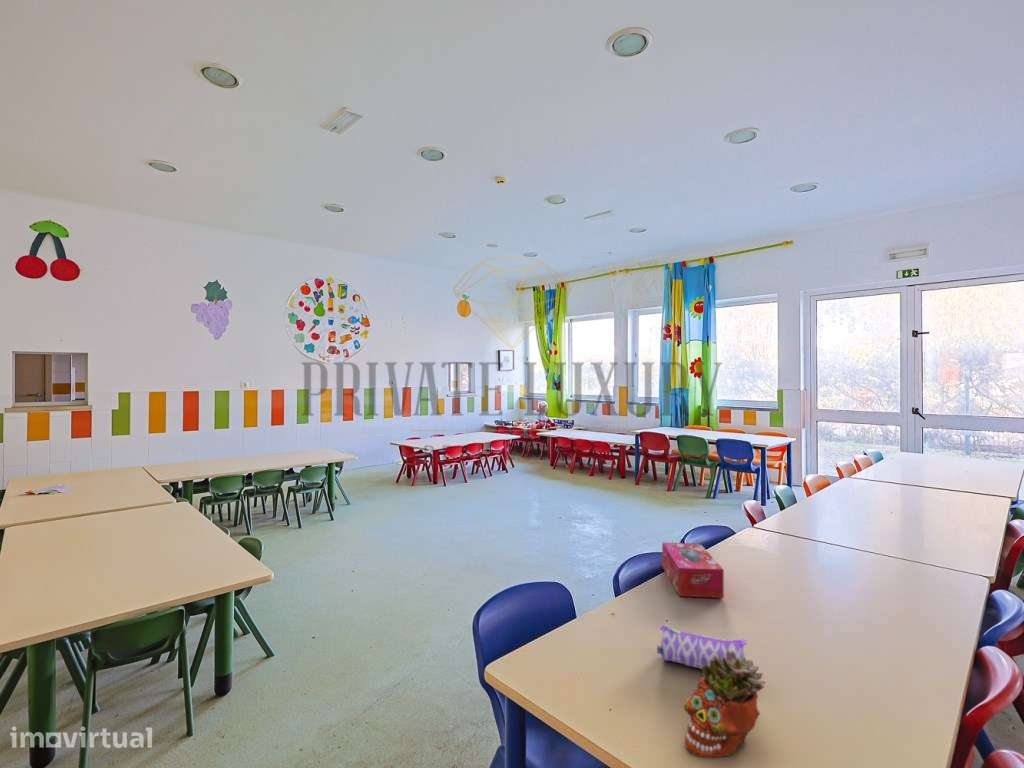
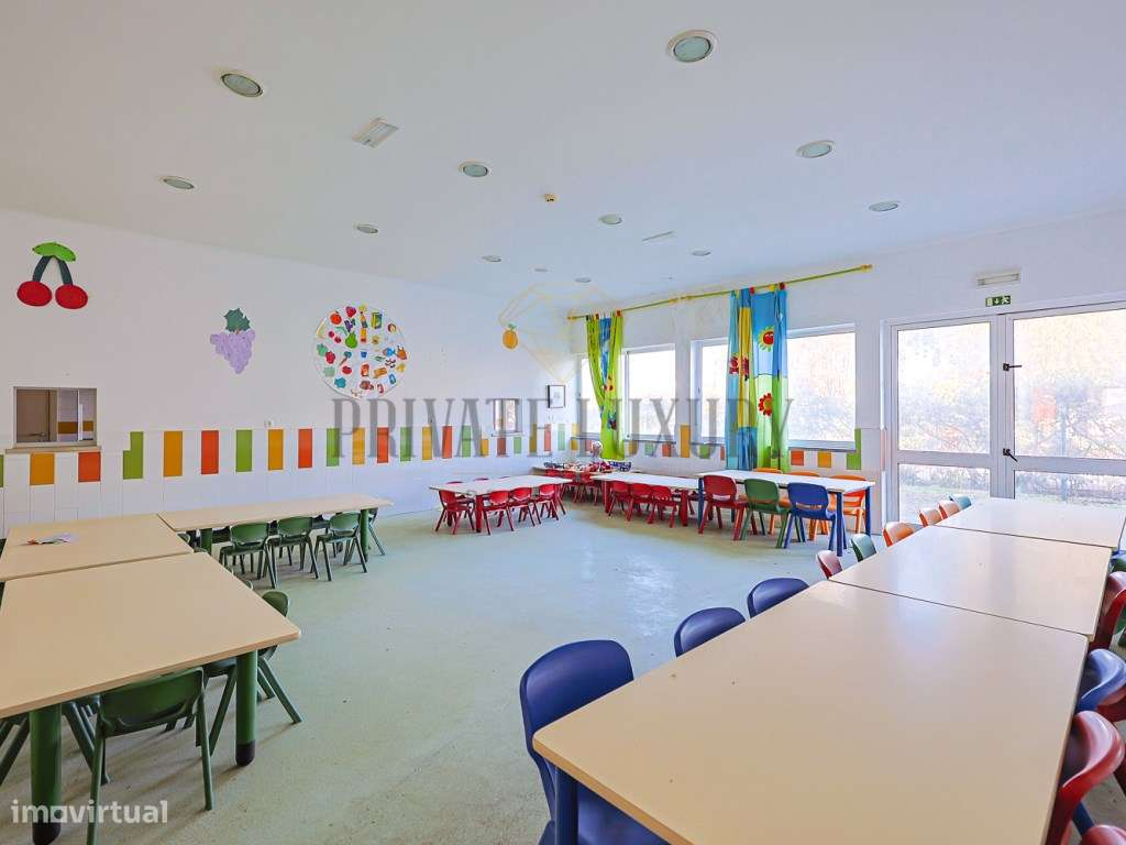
- tissue box [661,541,725,599]
- pencil case [656,622,748,670]
- succulent planter [683,650,766,758]
